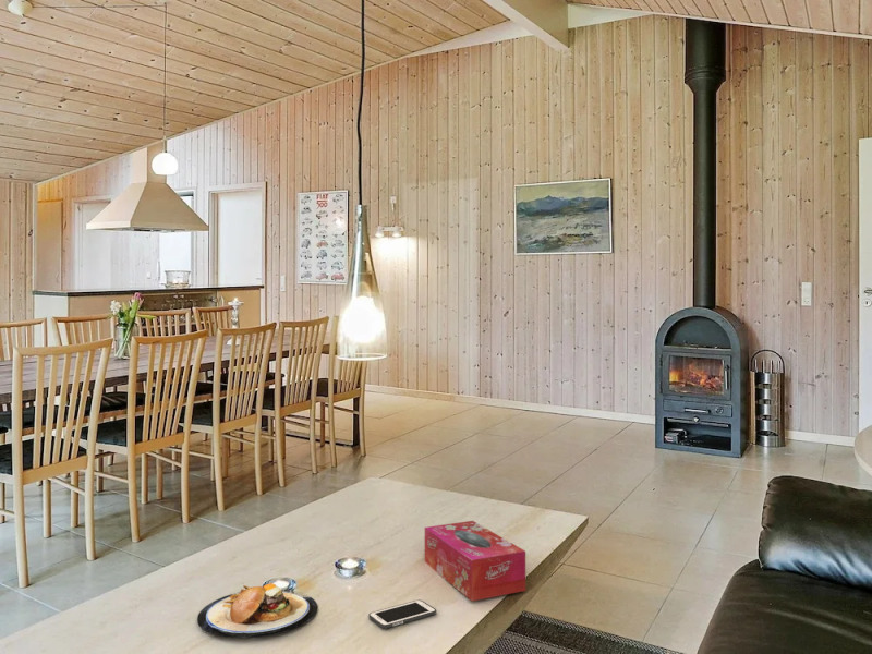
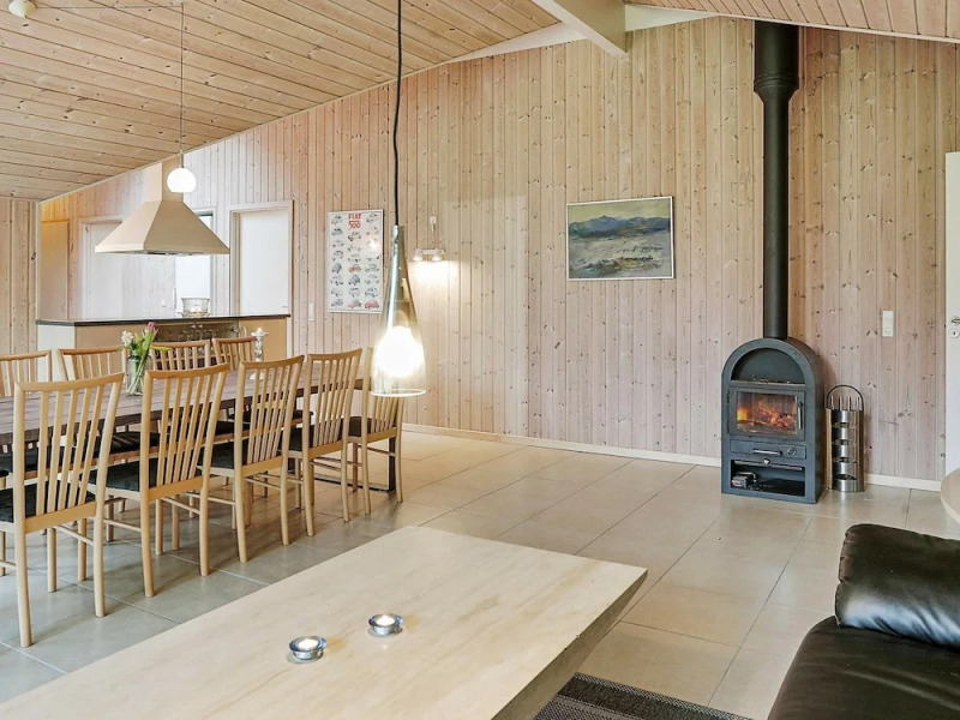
- cell phone [367,598,437,630]
- tissue box [424,520,526,602]
- plate [196,582,319,639]
